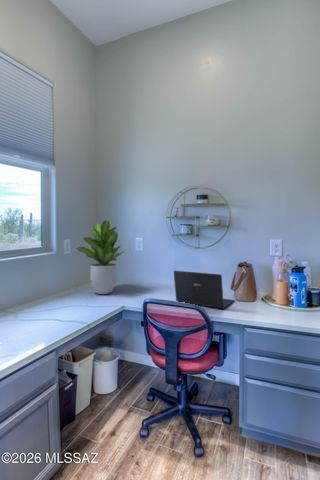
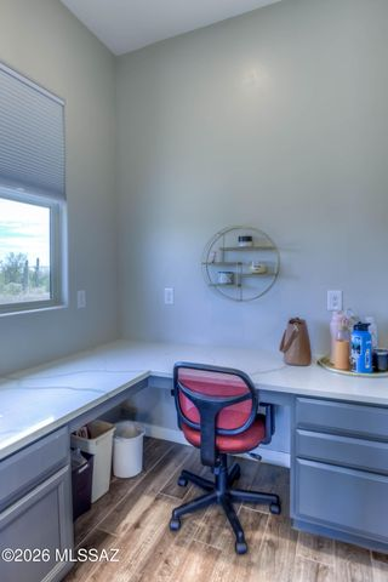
- laptop [173,270,236,310]
- potted plant [75,218,125,295]
